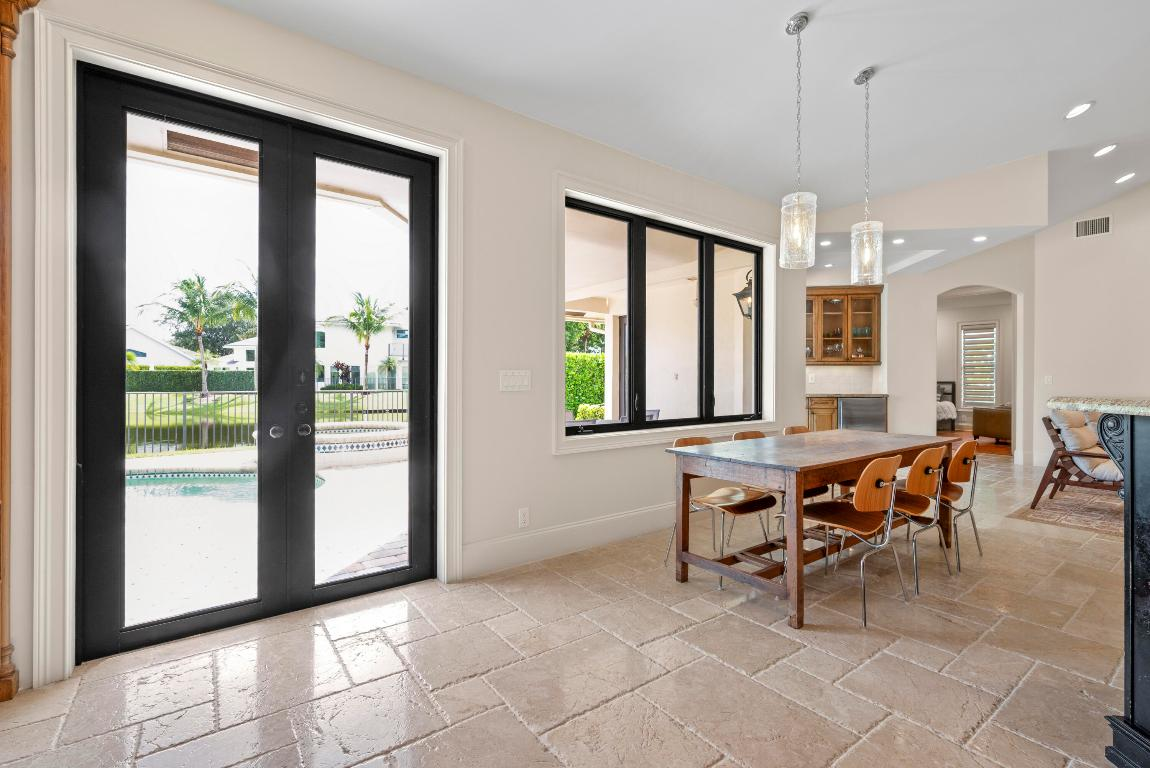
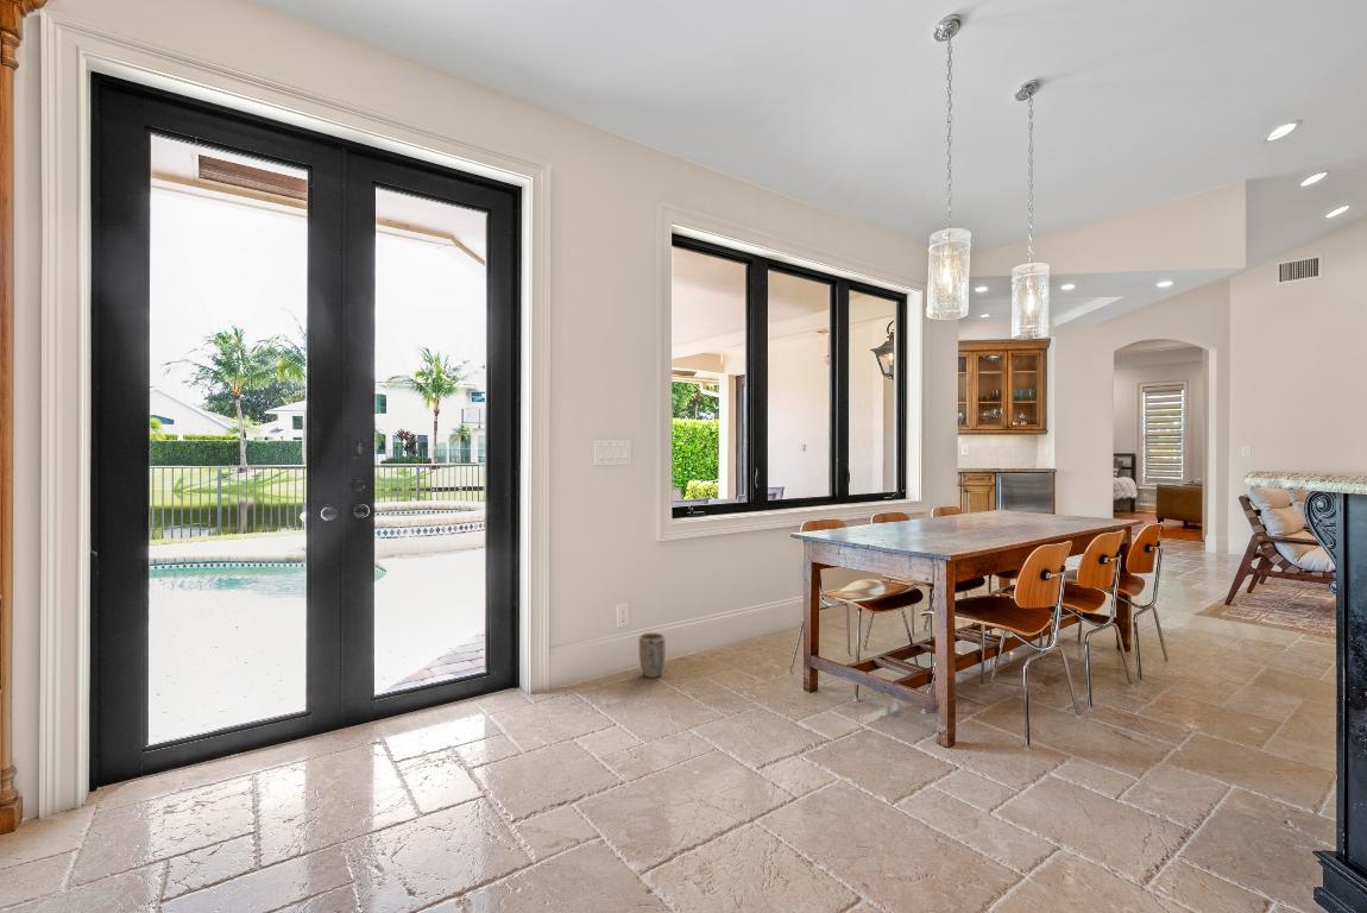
+ plant pot [638,631,667,679]
